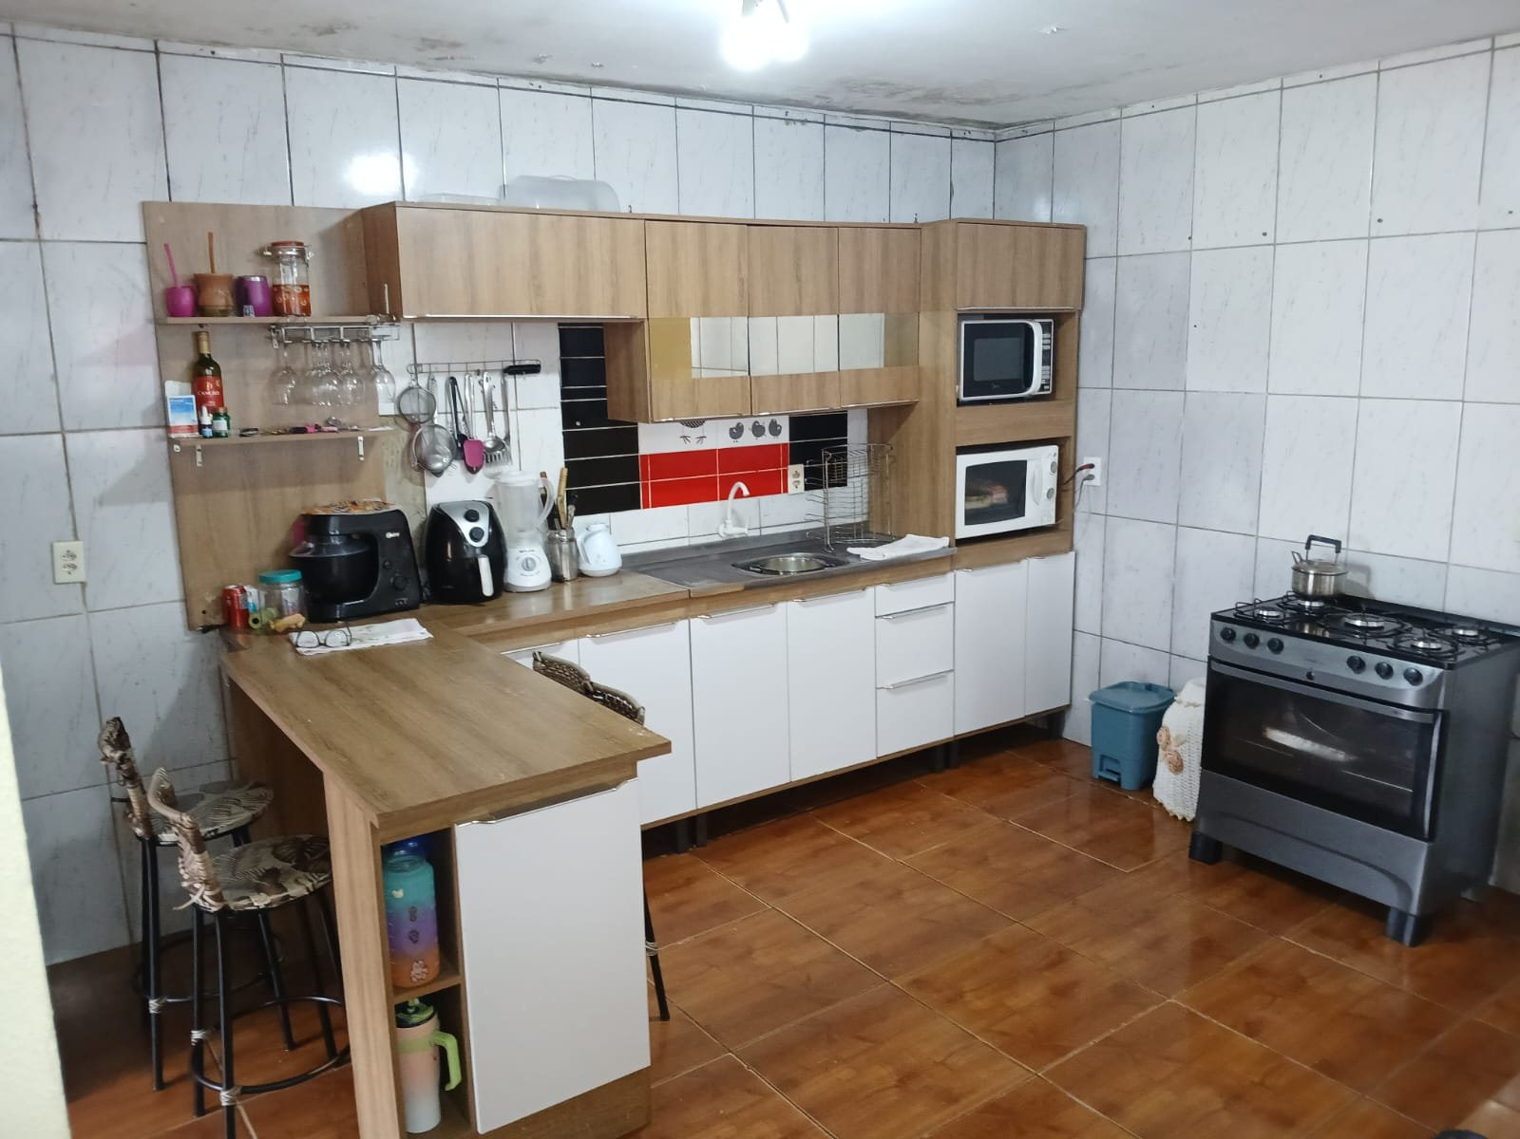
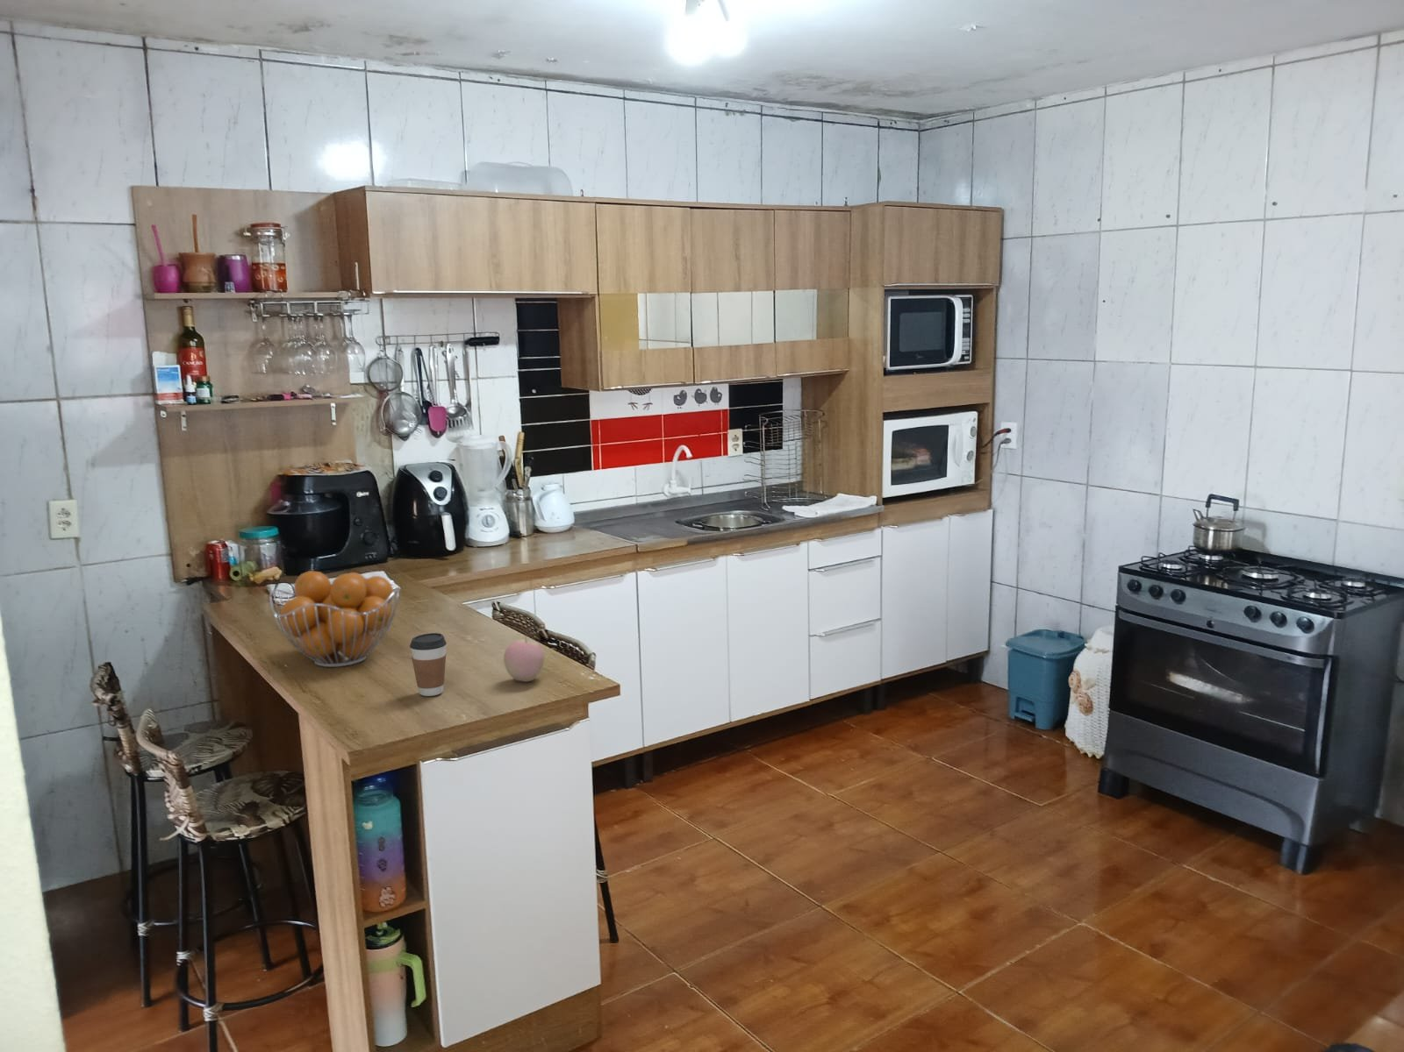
+ fruit basket [269,570,401,669]
+ apple [503,634,545,683]
+ coffee cup [409,632,448,697]
